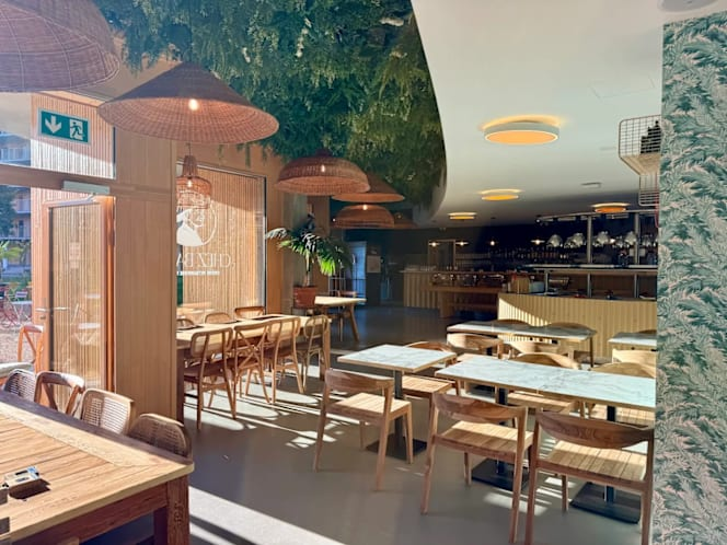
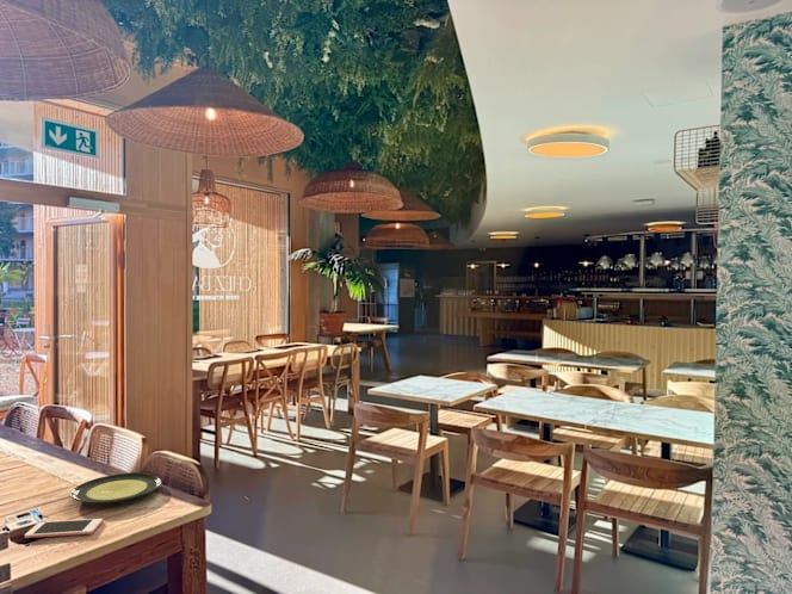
+ plate [69,471,162,505]
+ cell phone [24,518,104,539]
